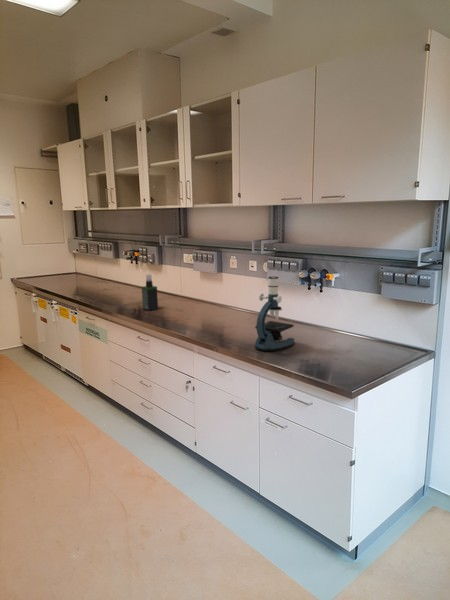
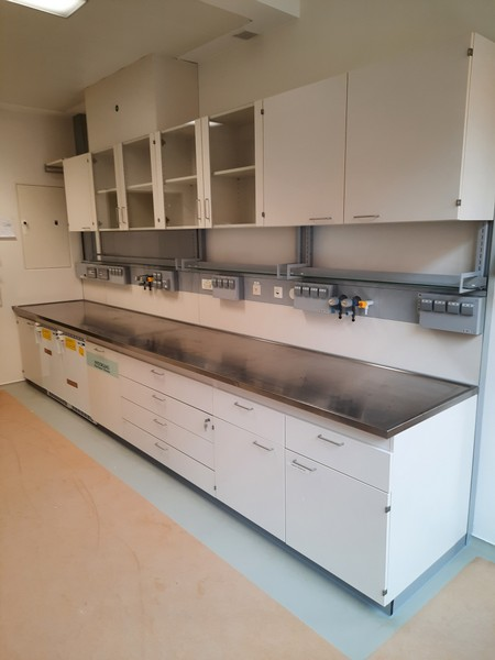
- spray bottle [141,273,159,312]
- microscope [254,276,296,352]
